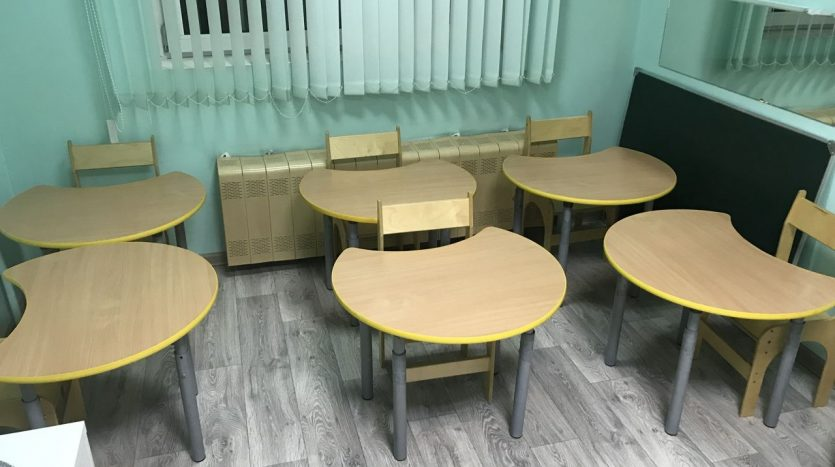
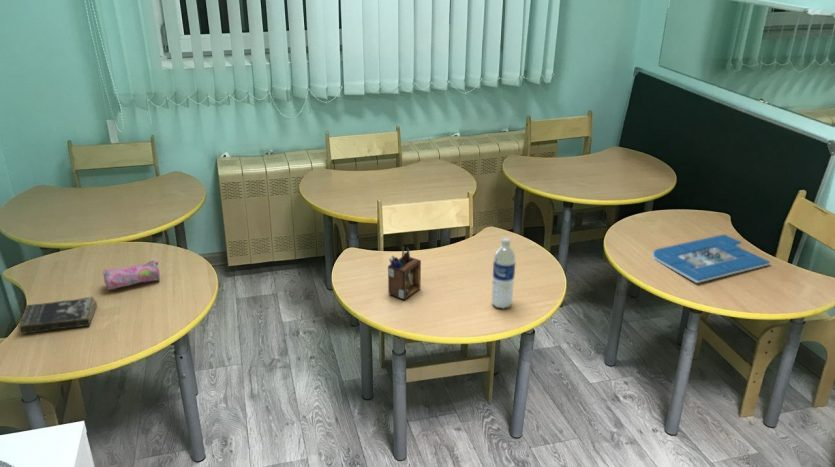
+ board game [651,233,772,284]
+ water bottle [491,237,516,310]
+ book [17,295,98,335]
+ pencil case [102,259,161,291]
+ desk organizer [387,245,422,301]
